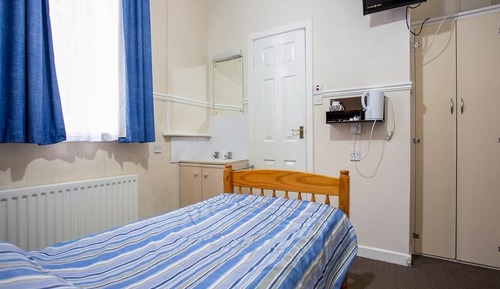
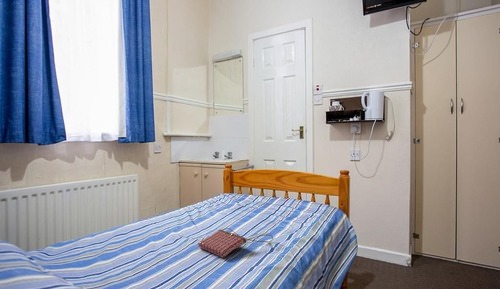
+ handbag [197,227,274,259]
